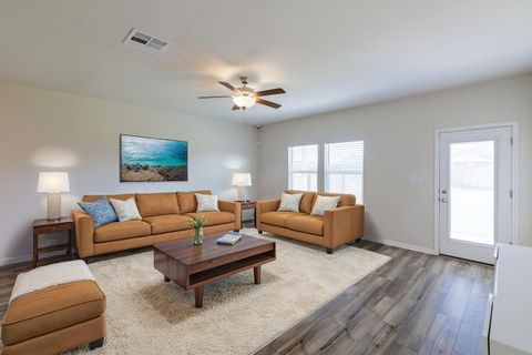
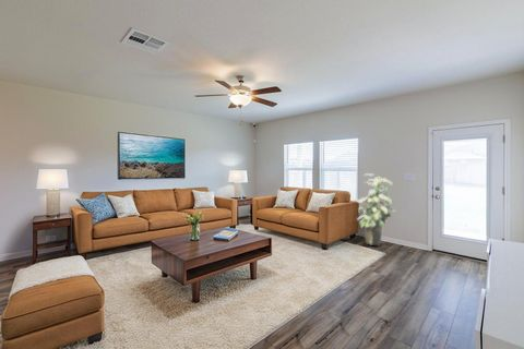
+ indoor plant [355,172,397,246]
